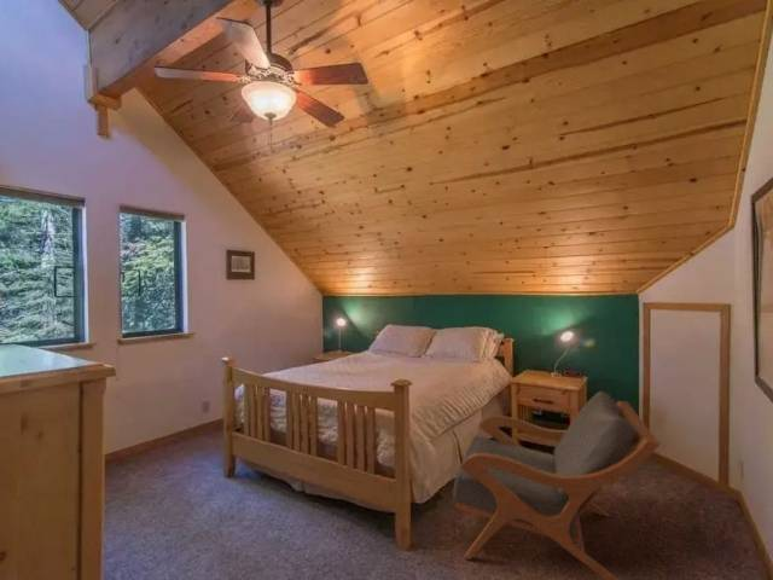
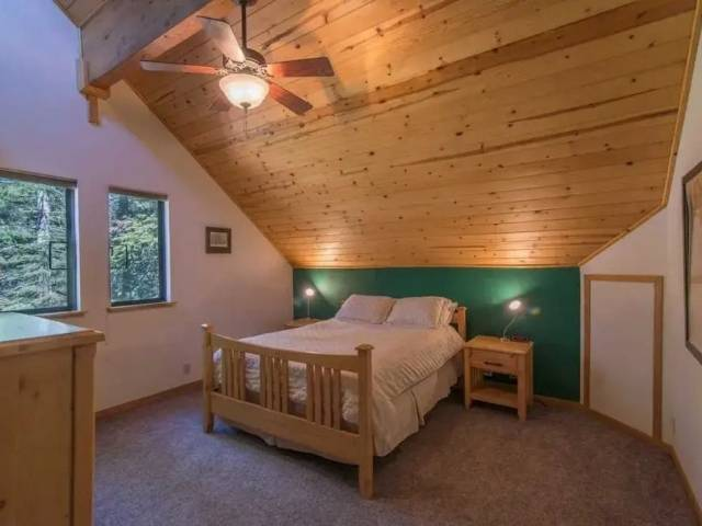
- armchair [452,390,662,580]
